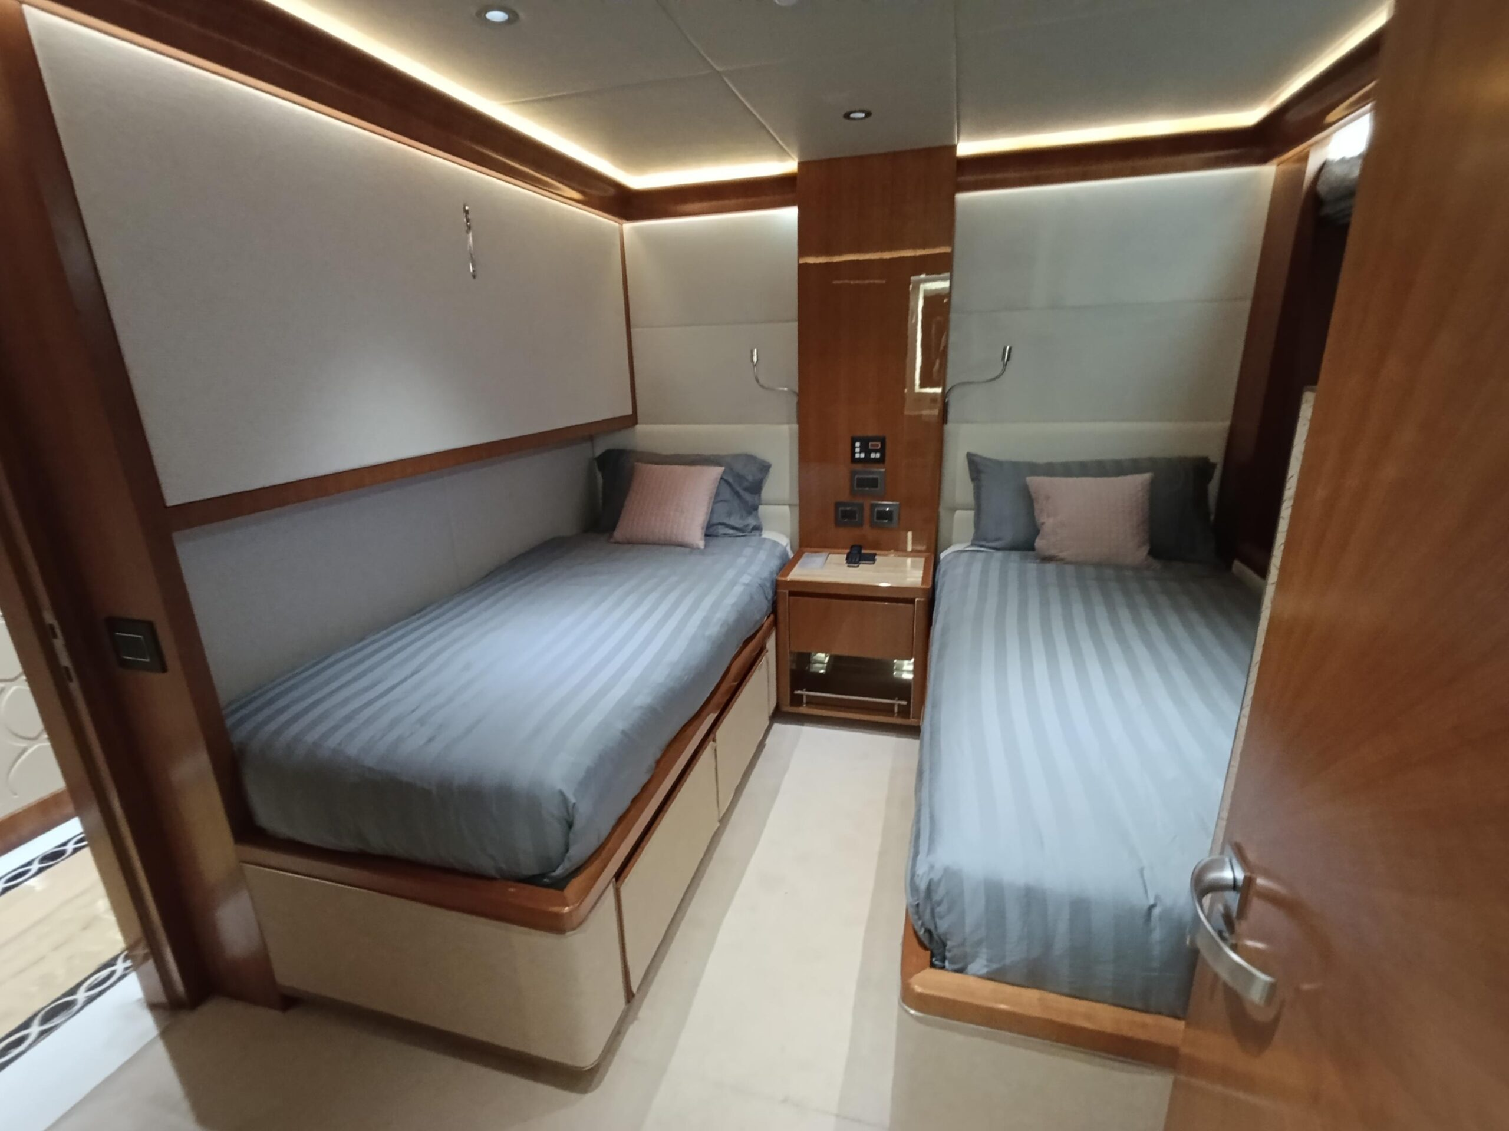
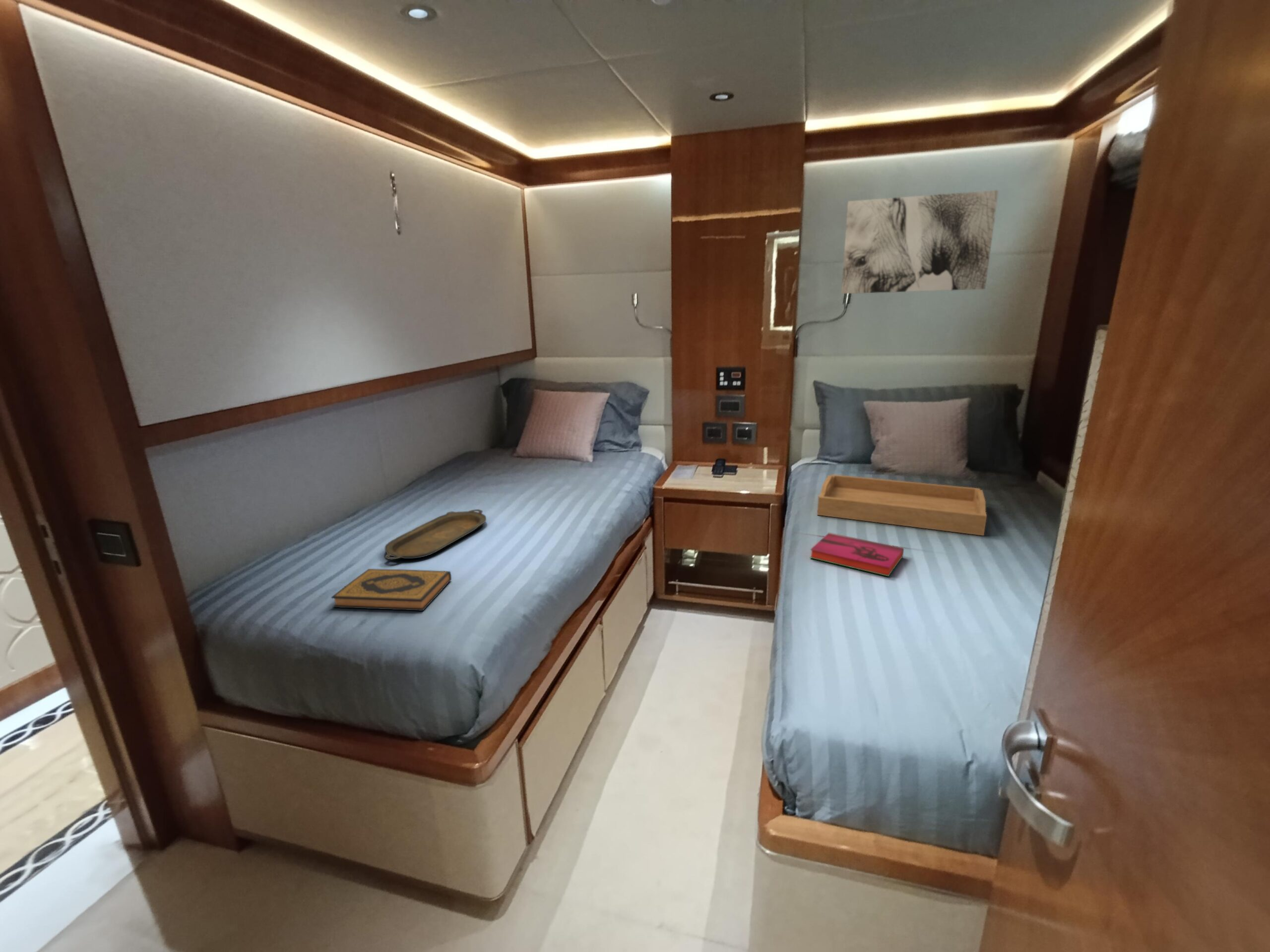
+ serving tray [384,509,487,560]
+ hardback book [331,568,452,611]
+ serving tray [817,474,987,536]
+ wall art [841,190,999,295]
+ hardback book [809,532,904,577]
